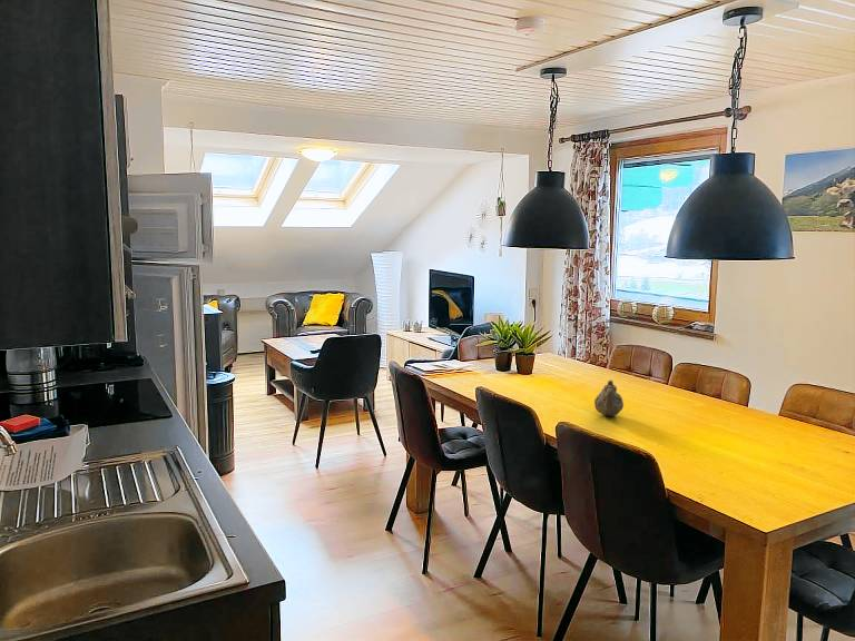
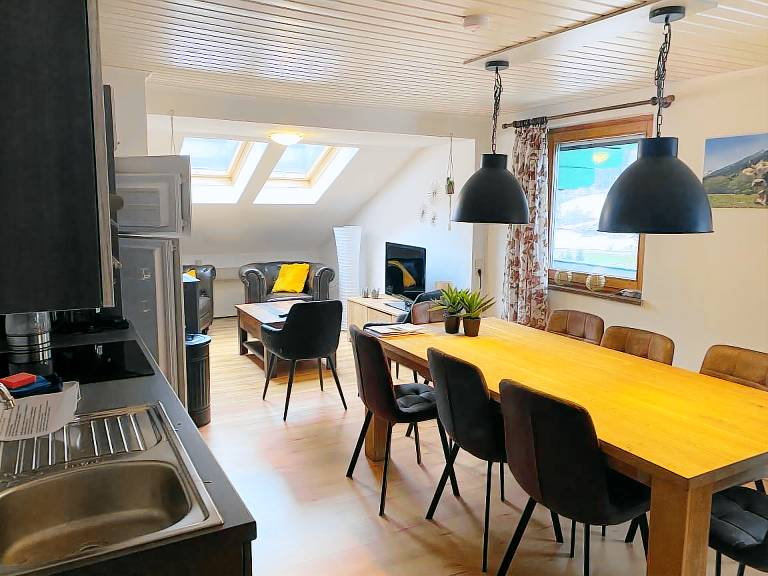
- teapot [593,379,625,417]
